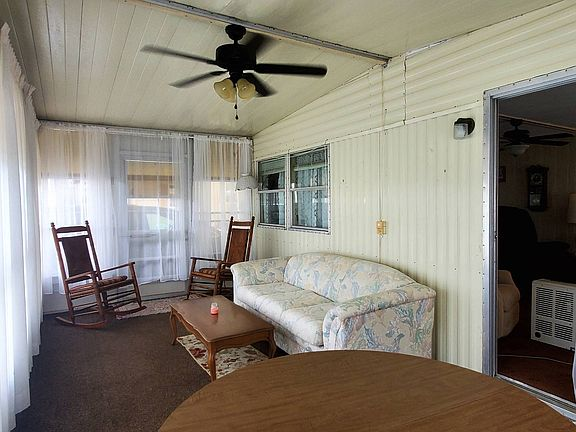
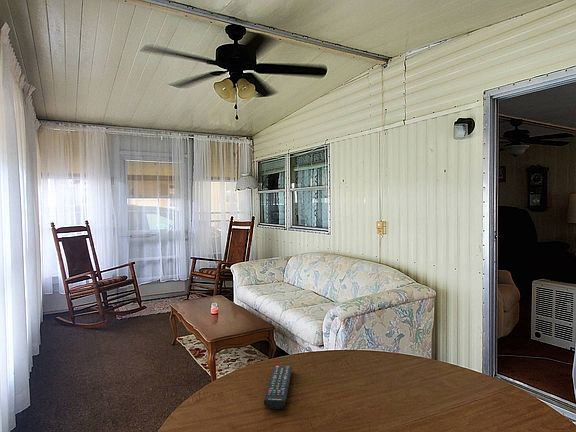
+ remote control [263,364,293,410]
